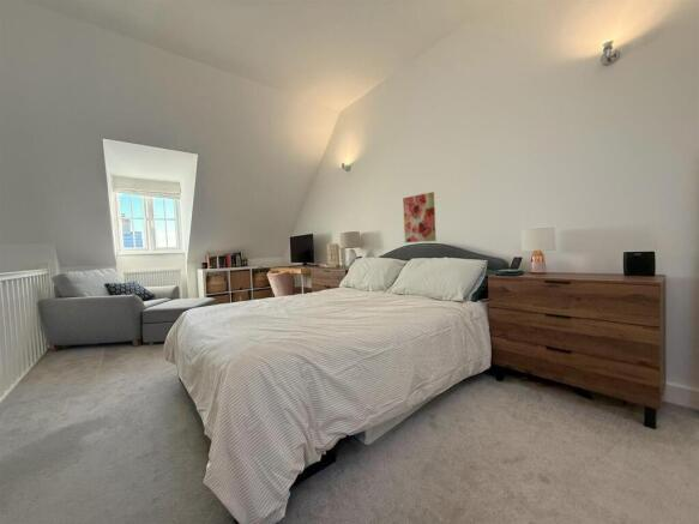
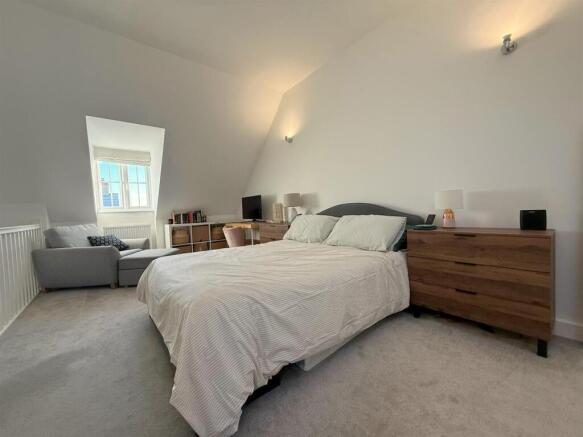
- wall art [402,191,438,243]
